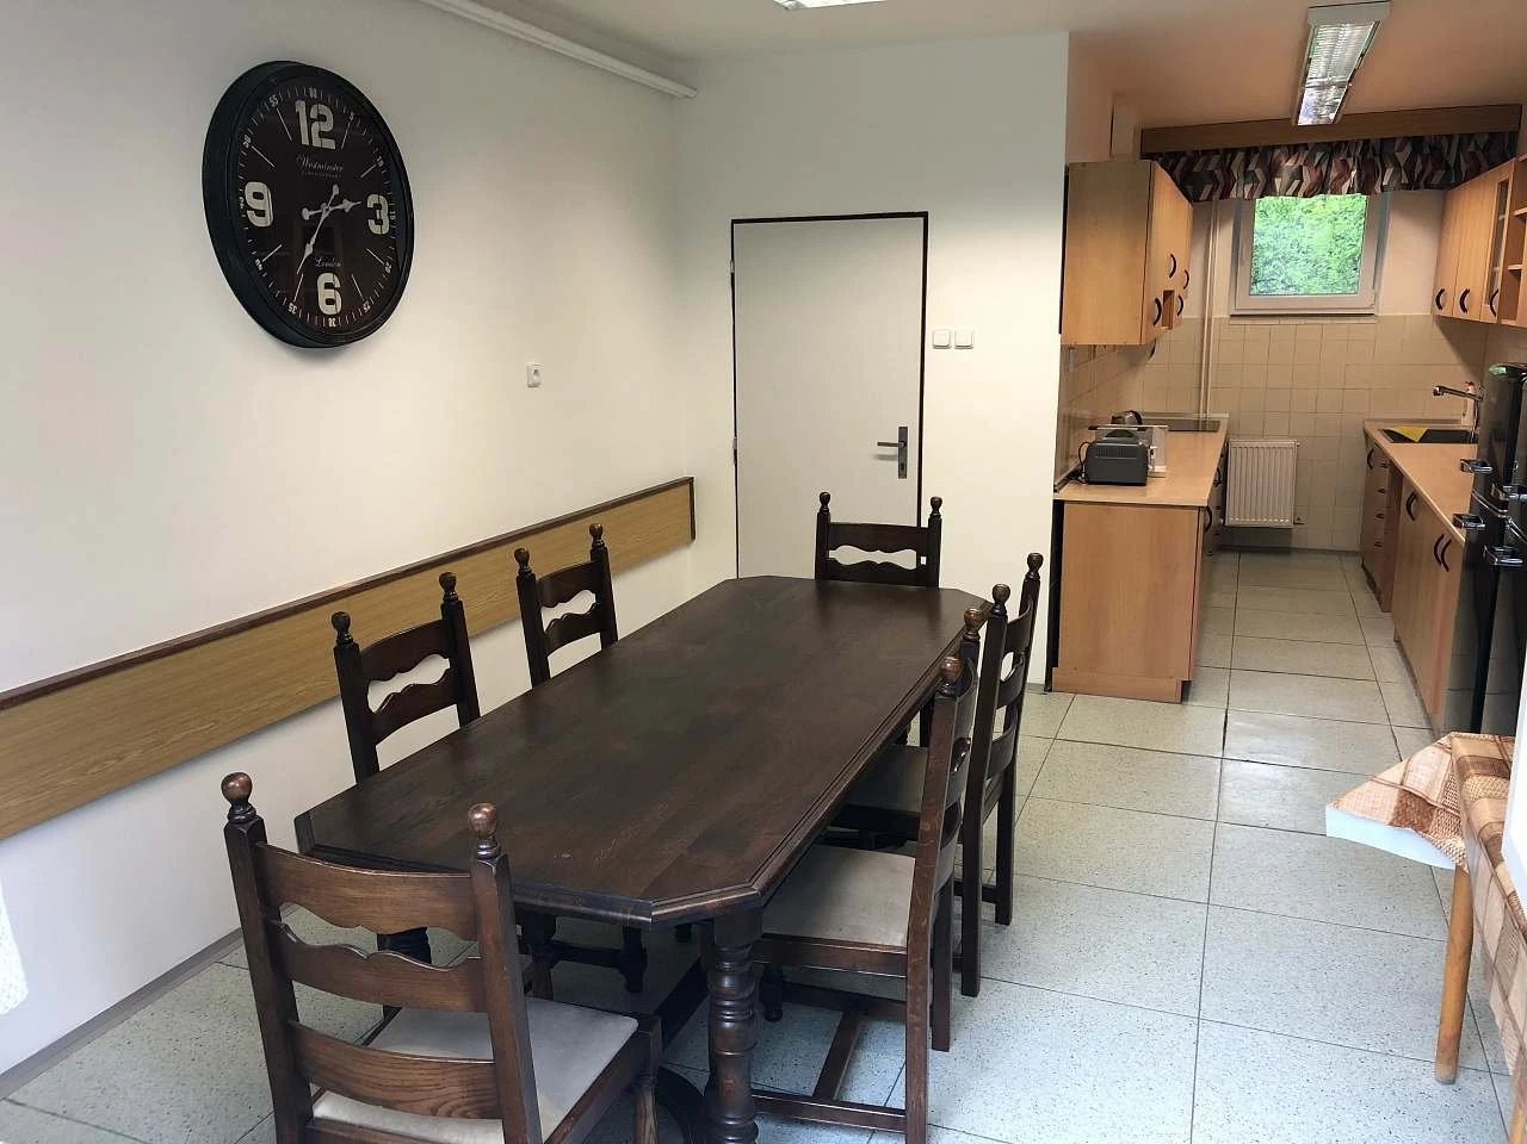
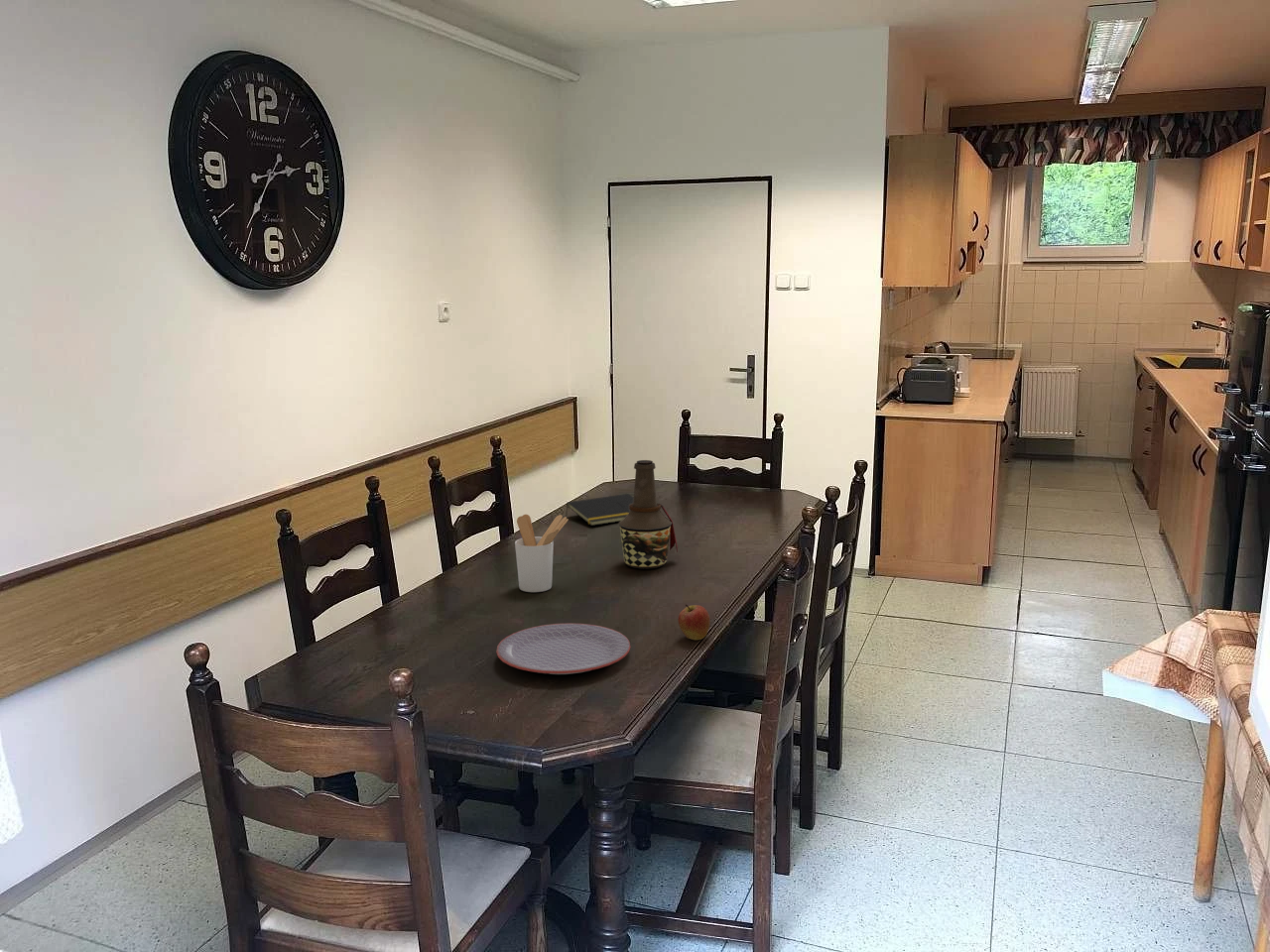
+ notepad [565,493,634,527]
+ utensil holder [514,514,569,593]
+ bottle [617,459,679,569]
+ plate [495,622,631,675]
+ fruit [677,603,711,641]
